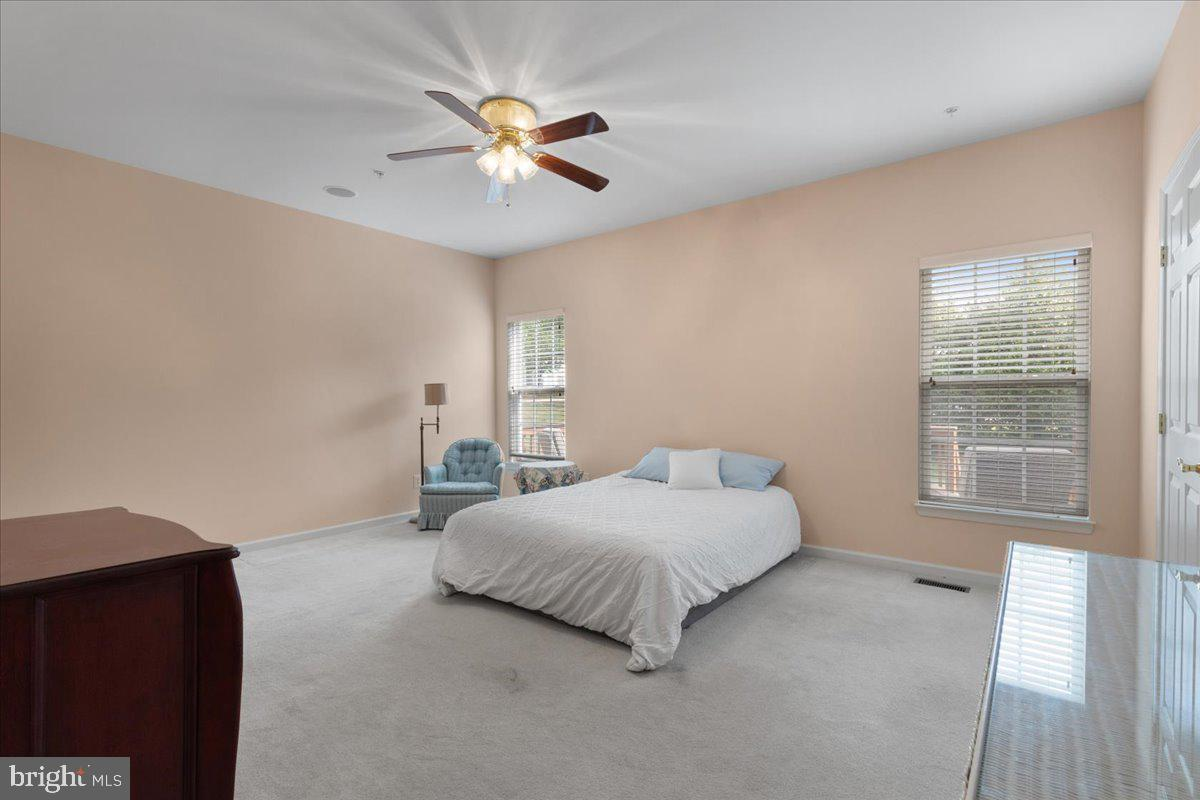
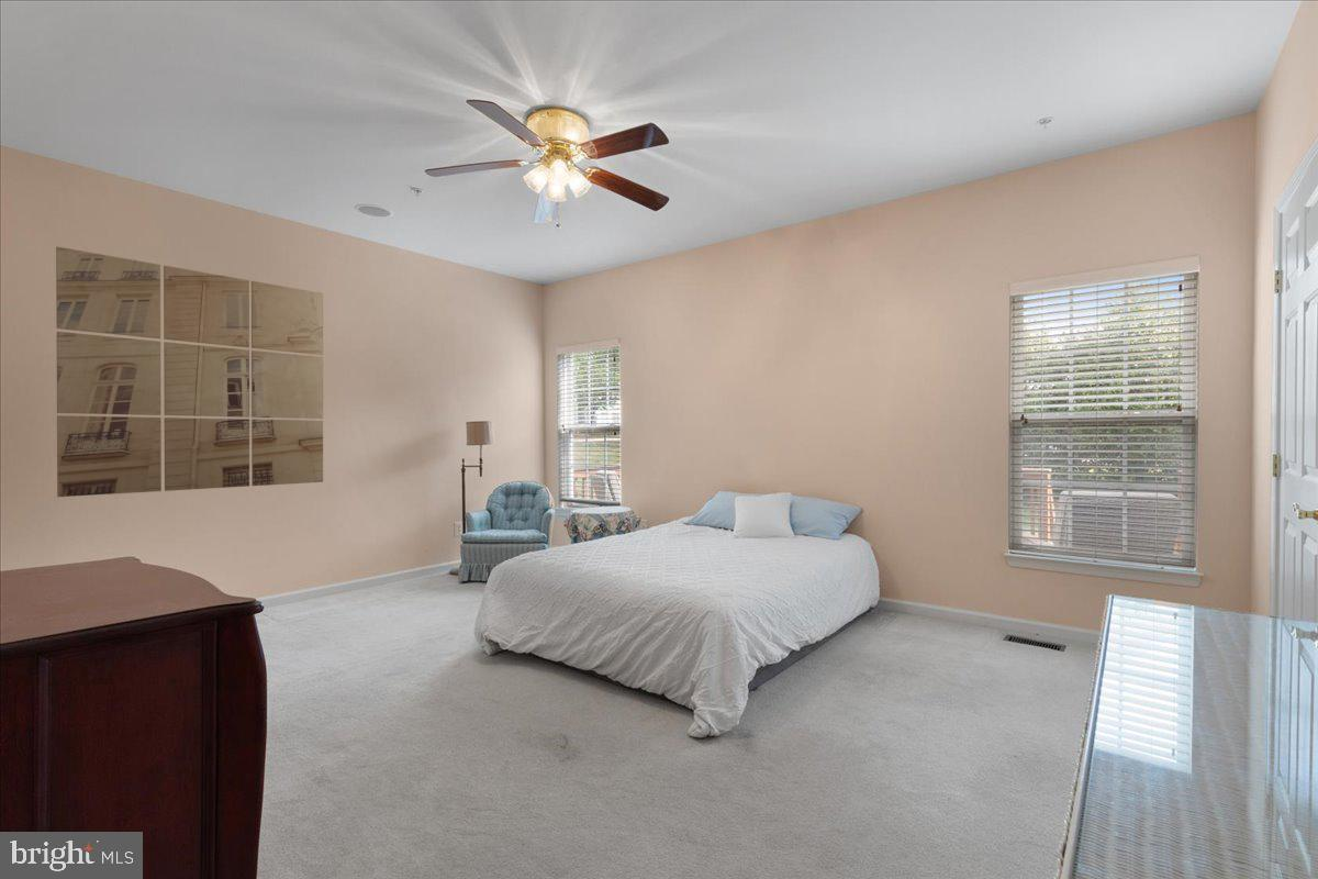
+ wall art [55,246,324,498]
